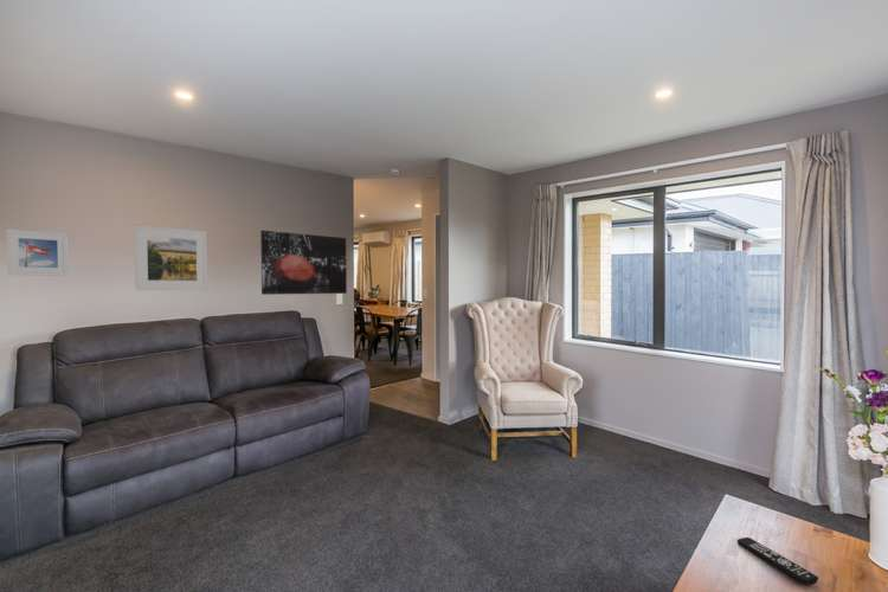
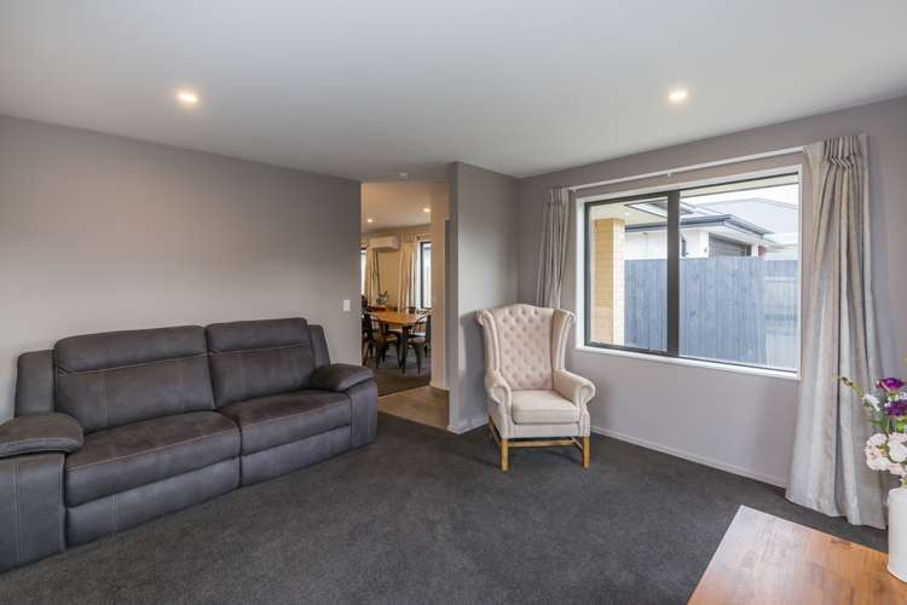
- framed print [134,224,208,291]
- remote control [736,536,819,586]
- wall art [259,230,348,296]
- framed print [6,229,70,277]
